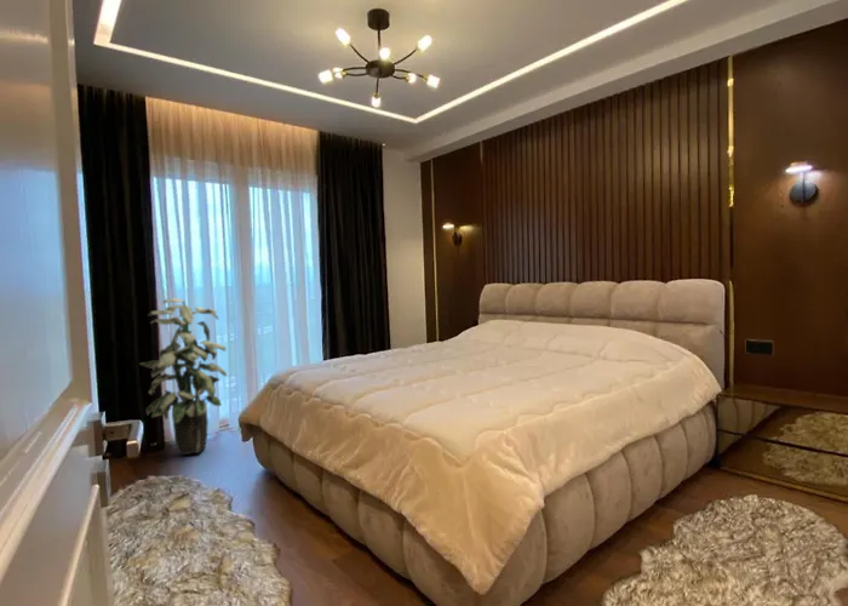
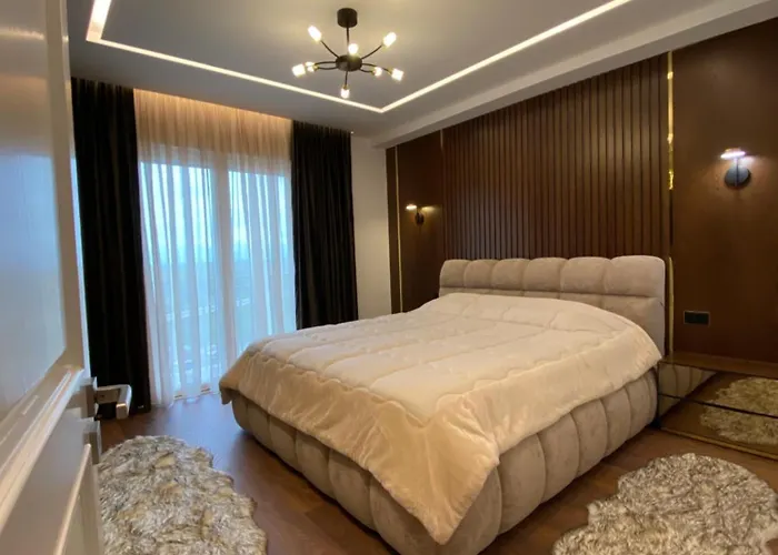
- indoor plant [138,297,228,456]
